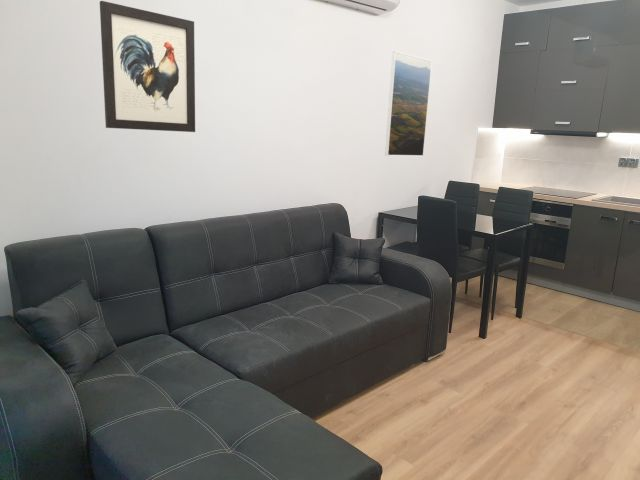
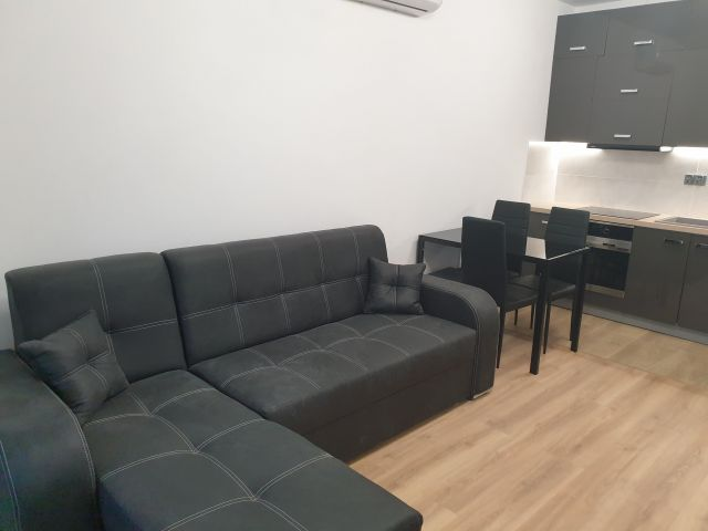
- wall art [99,0,196,133]
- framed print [384,50,433,157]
